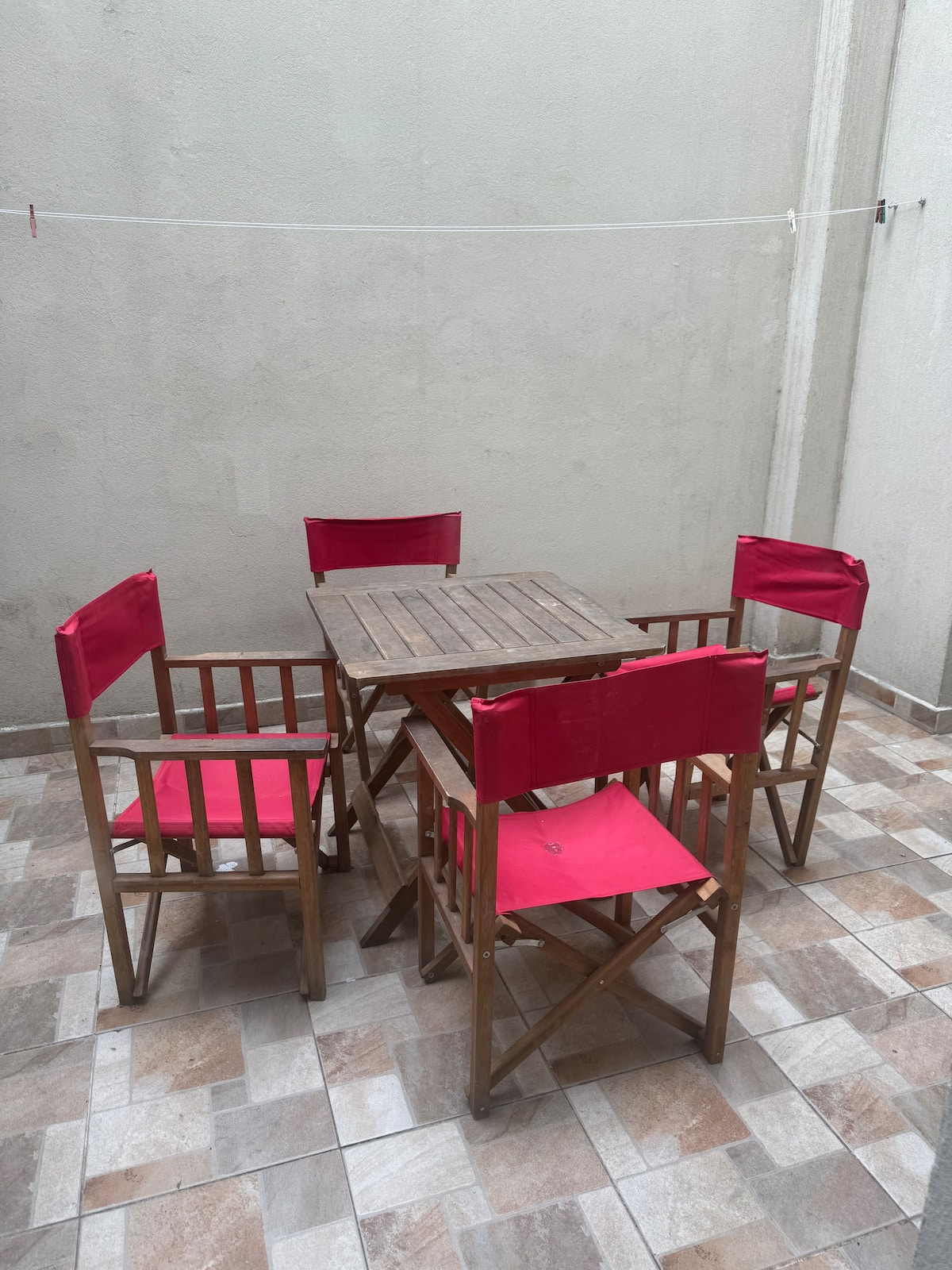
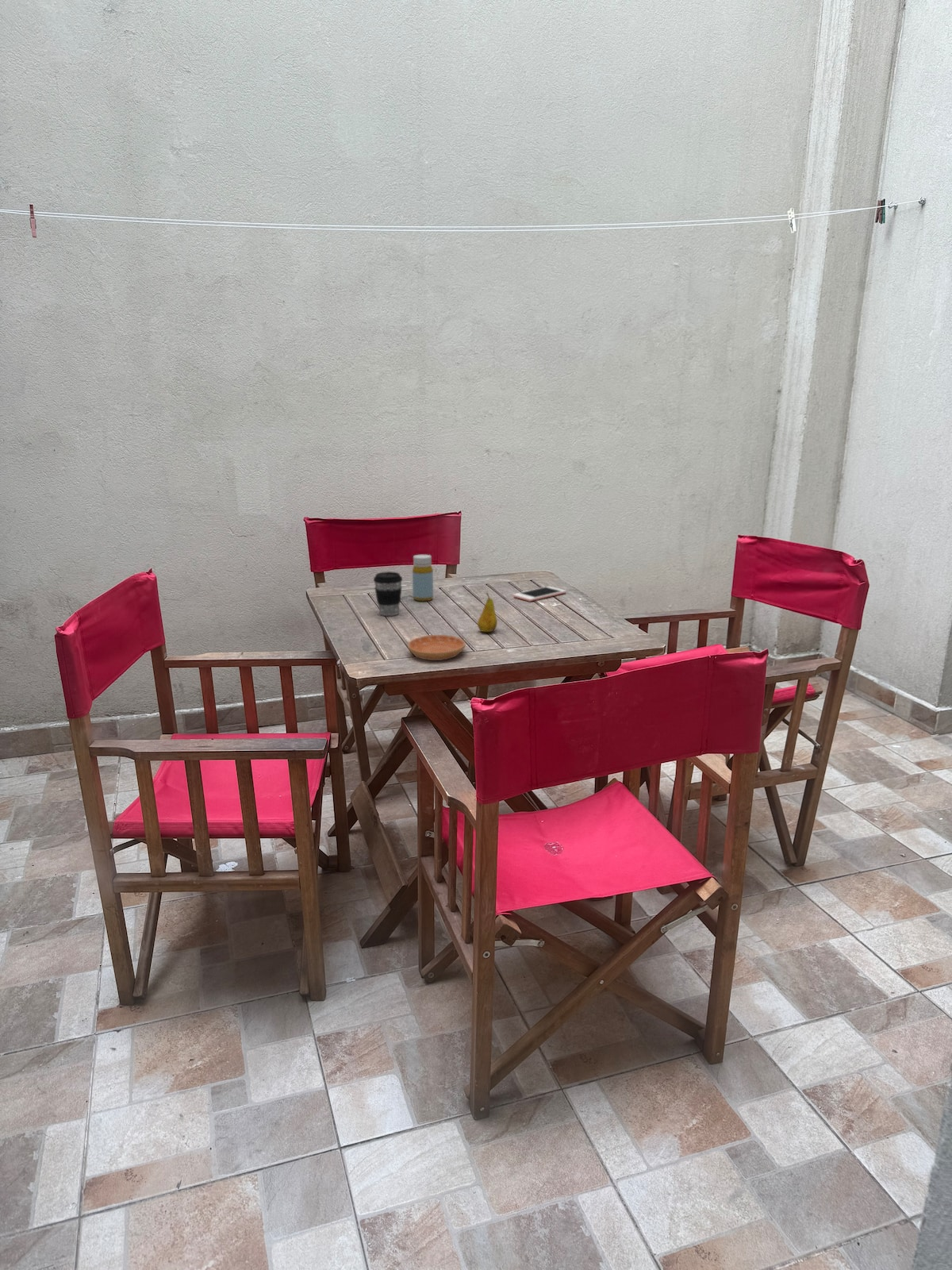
+ bottle [412,554,434,602]
+ saucer [407,634,466,661]
+ fruit [477,592,498,633]
+ cell phone [512,586,567,602]
+ coffee cup [373,571,403,617]
